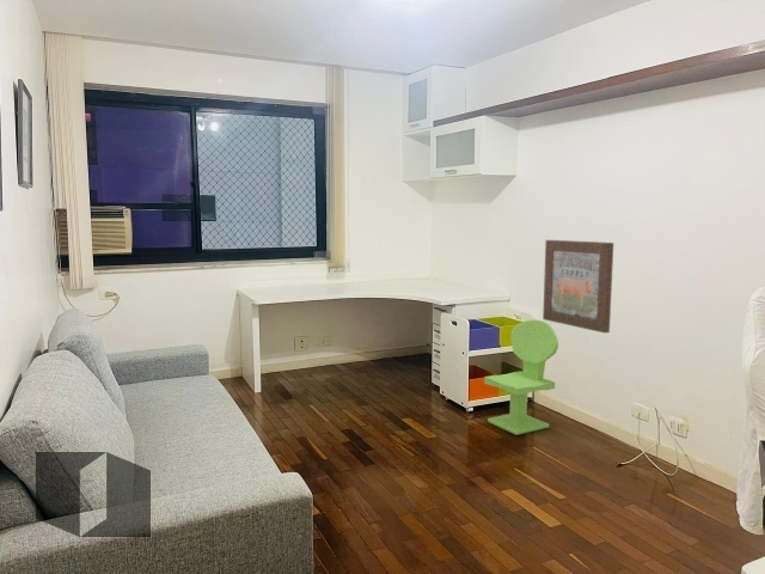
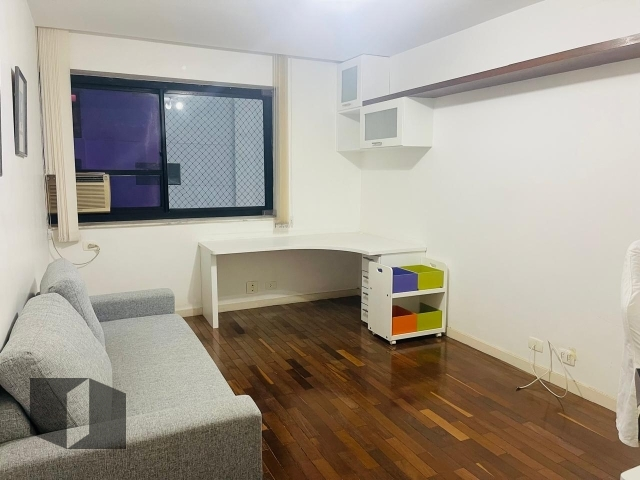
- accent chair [483,318,559,436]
- wall art [541,239,614,334]
